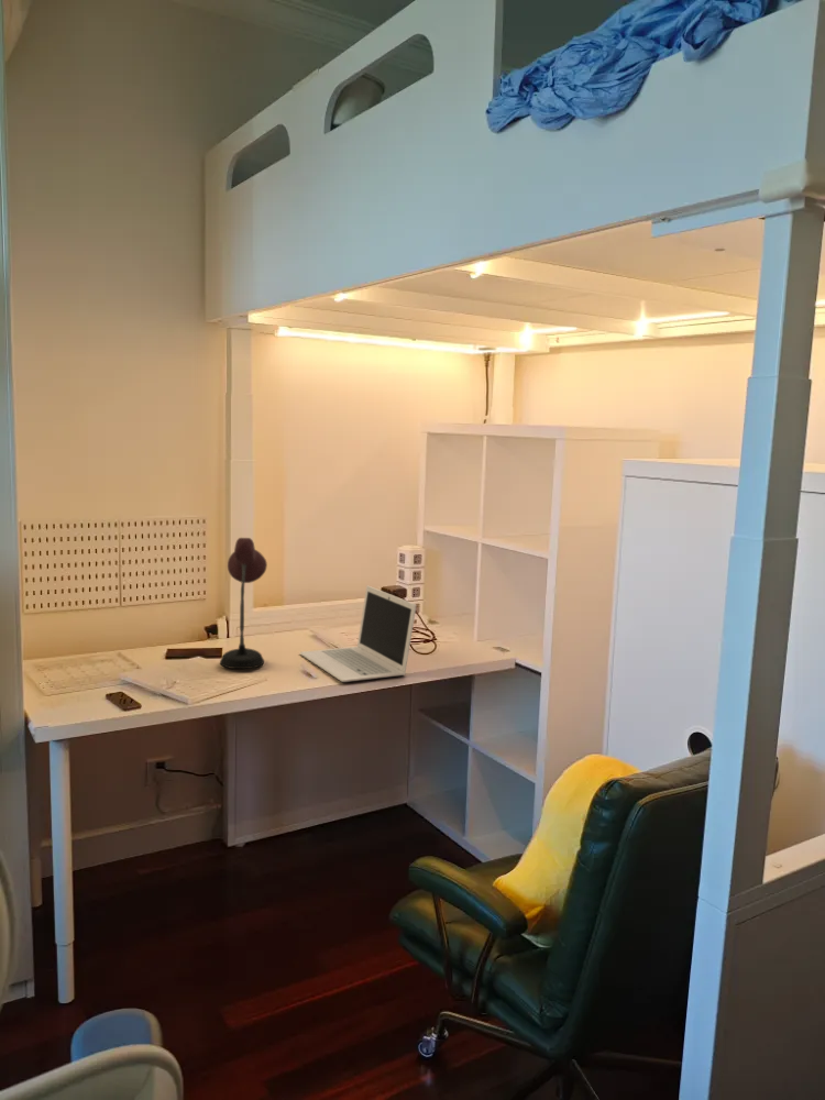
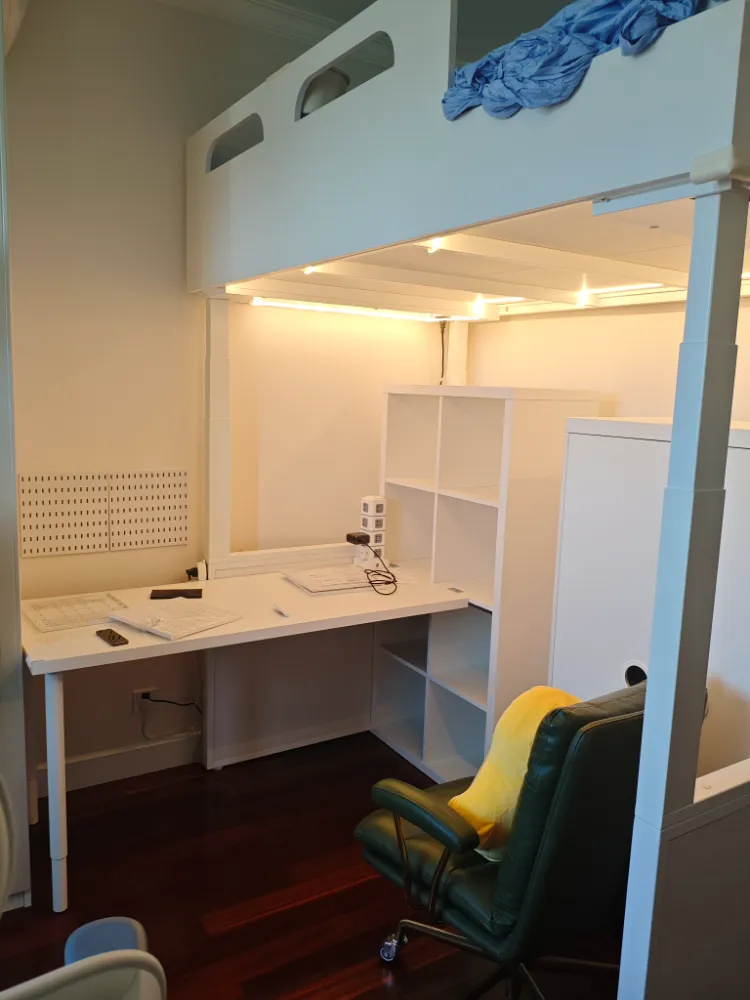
- laptop [299,584,418,683]
- desk lamp [219,537,268,670]
